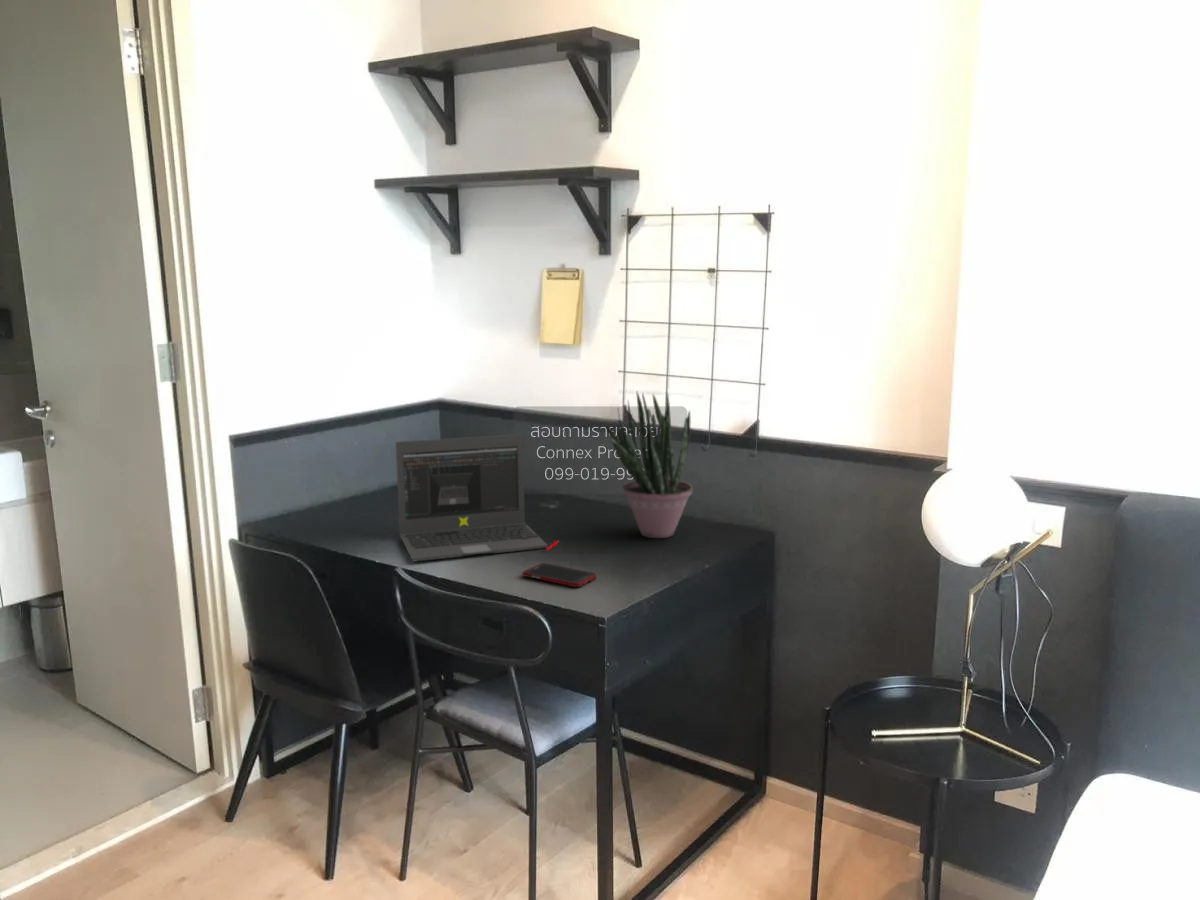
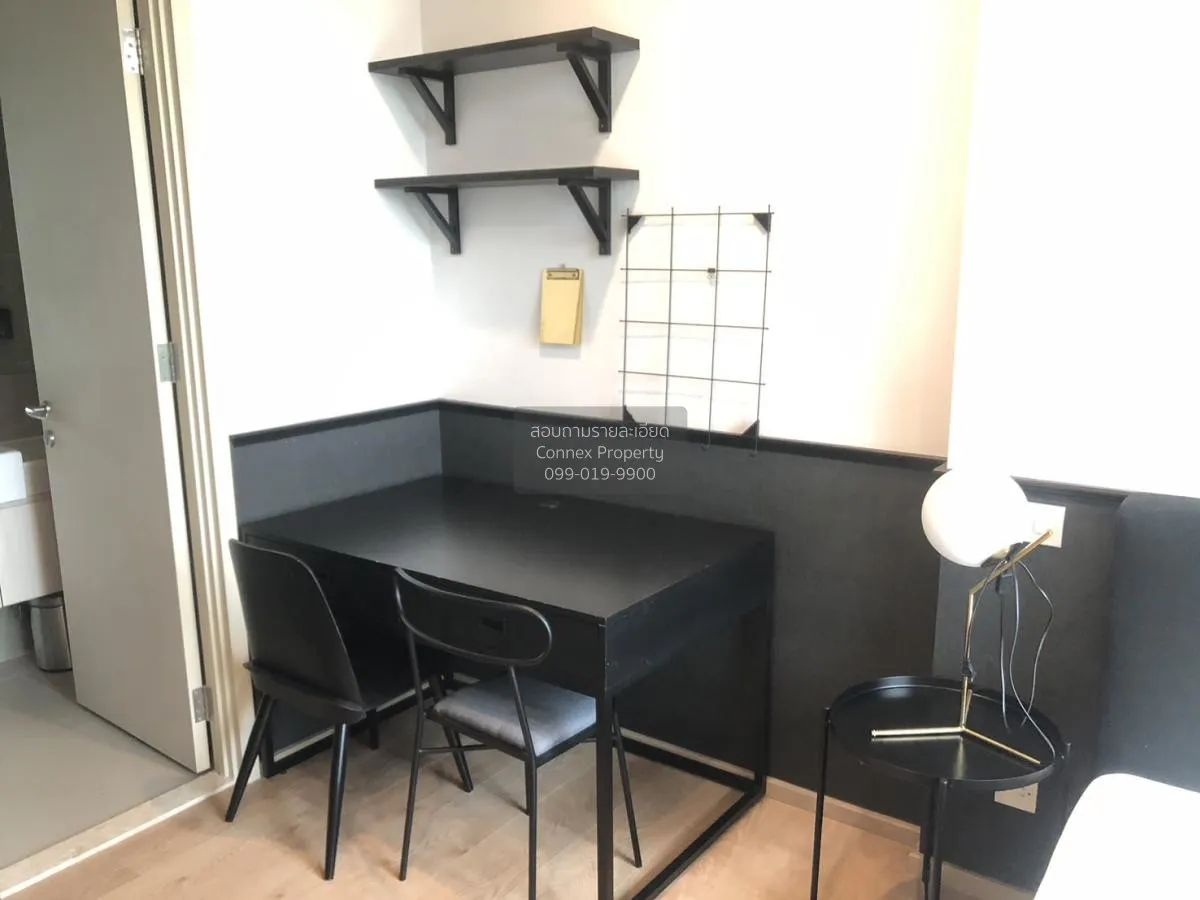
- laptop [395,433,560,562]
- cell phone [522,562,598,588]
- potted plant [605,390,694,539]
